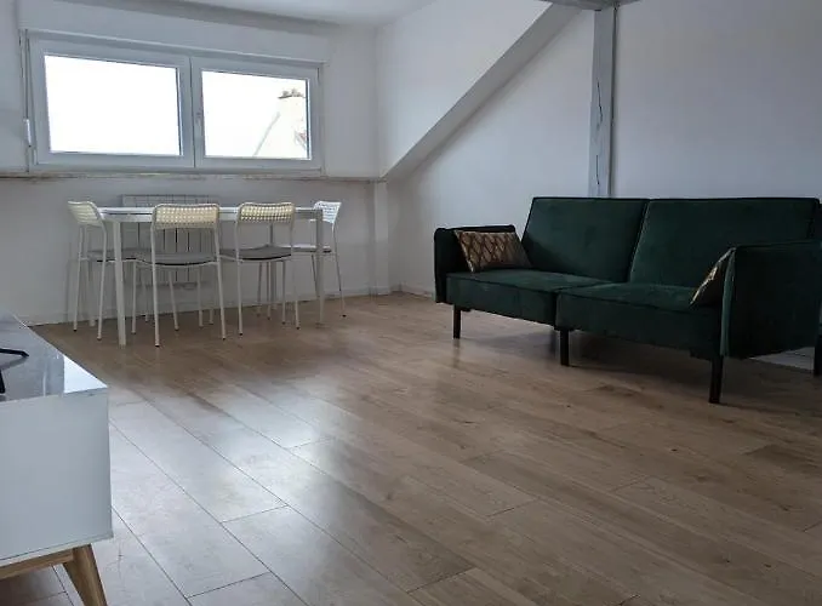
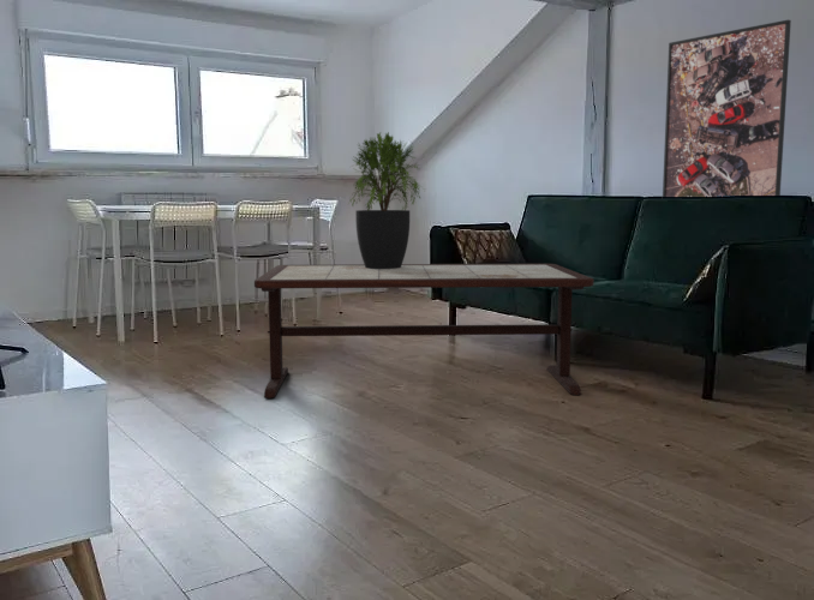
+ coffee table [253,263,594,400]
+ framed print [662,18,792,198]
+ potted plant [347,131,426,269]
